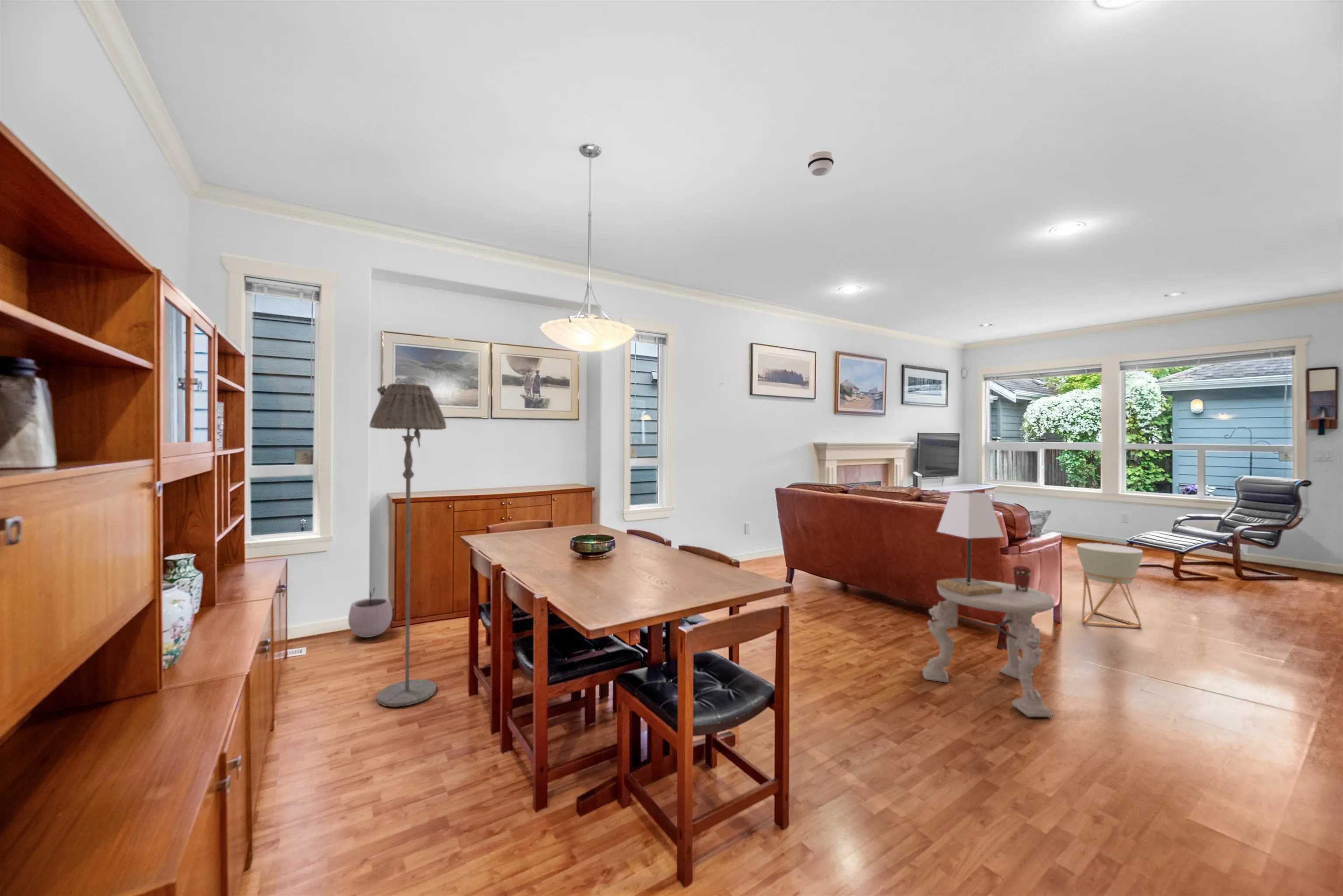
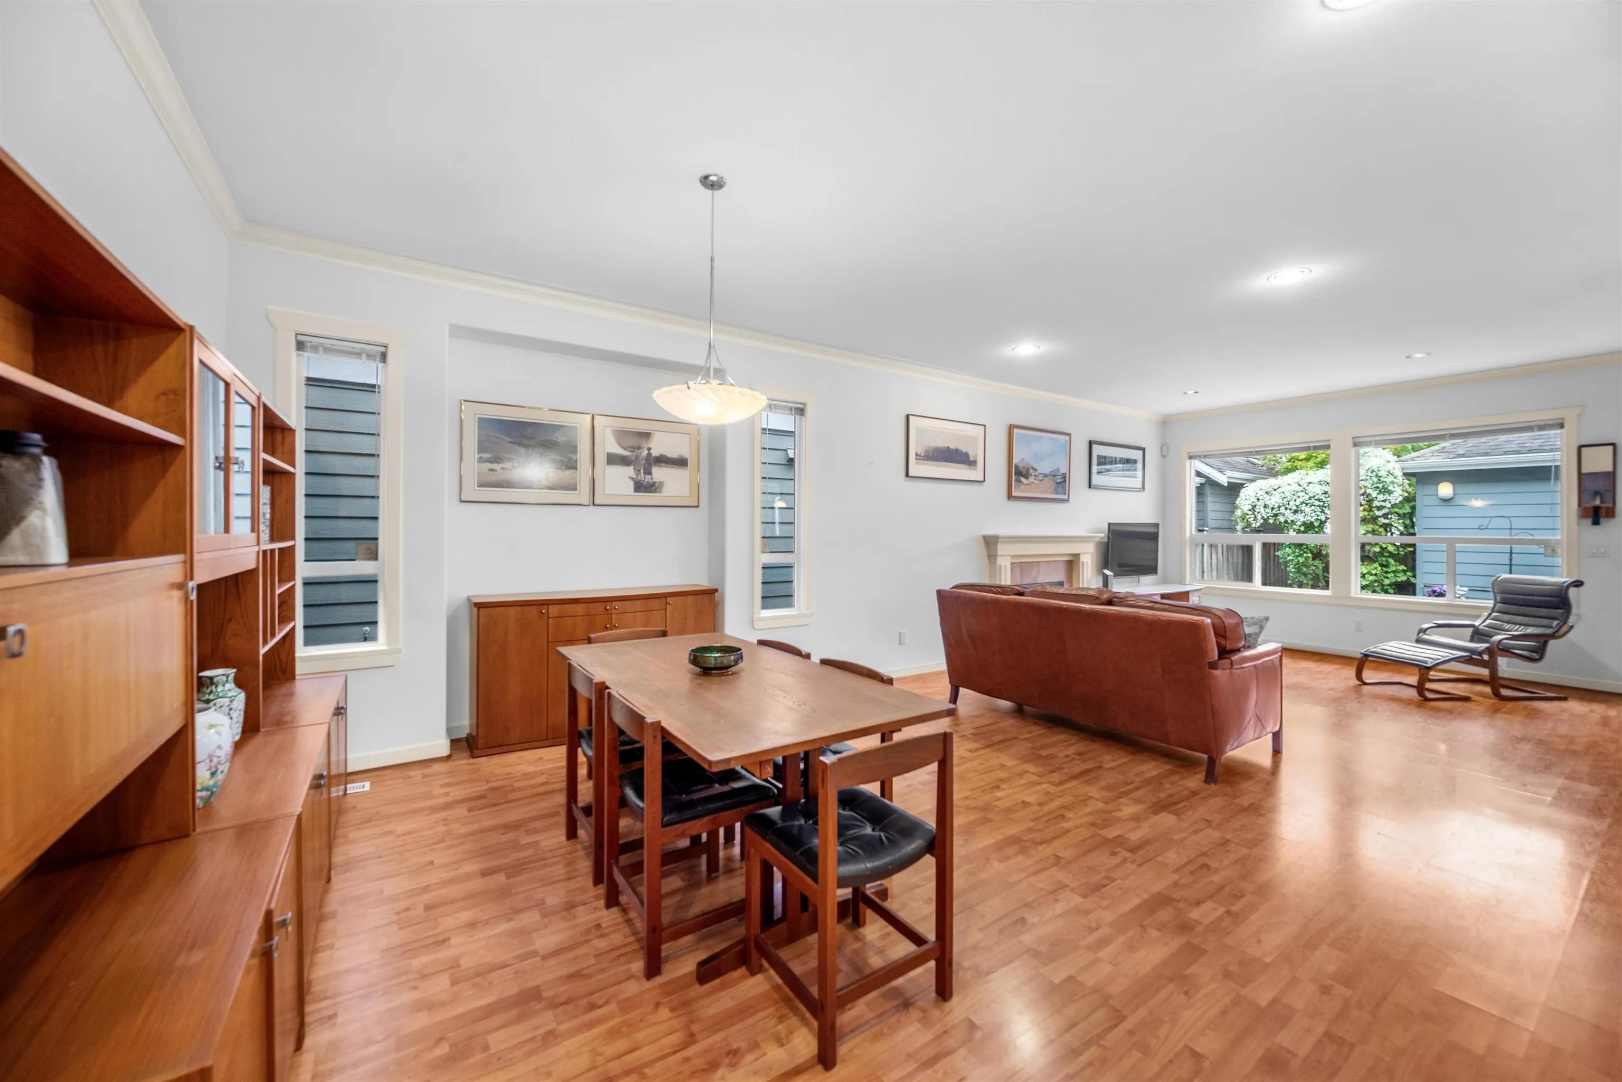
- side table [922,580,1055,717]
- plant pot [348,587,393,638]
- coffee cup [1012,565,1032,592]
- floor lamp [369,383,447,707]
- smoke detector [807,151,835,177]
- lamp [936,491,1004,596]
- planter [1076,543,1143,628]
